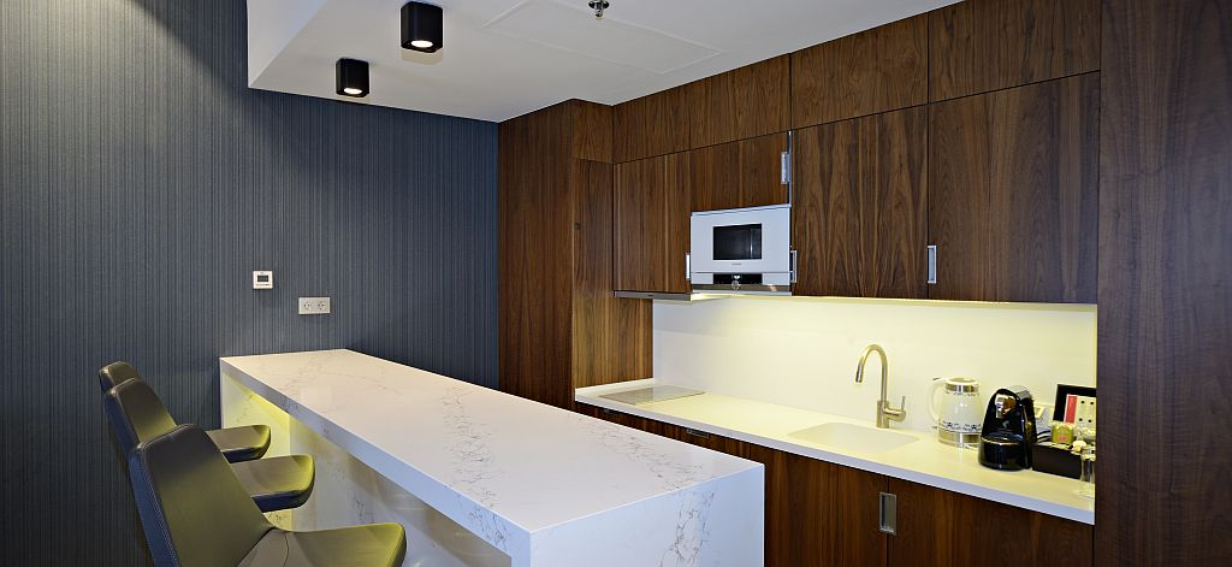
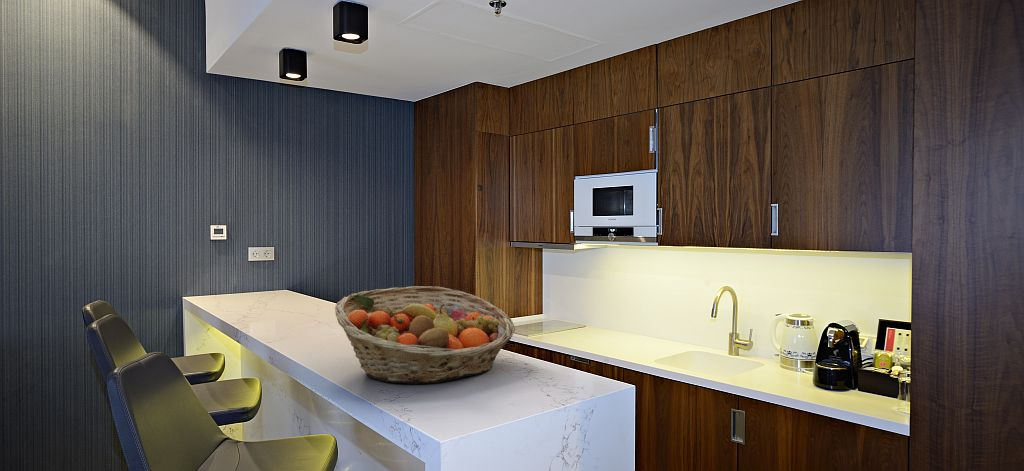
+ fruit basket [334,285,516,385]
